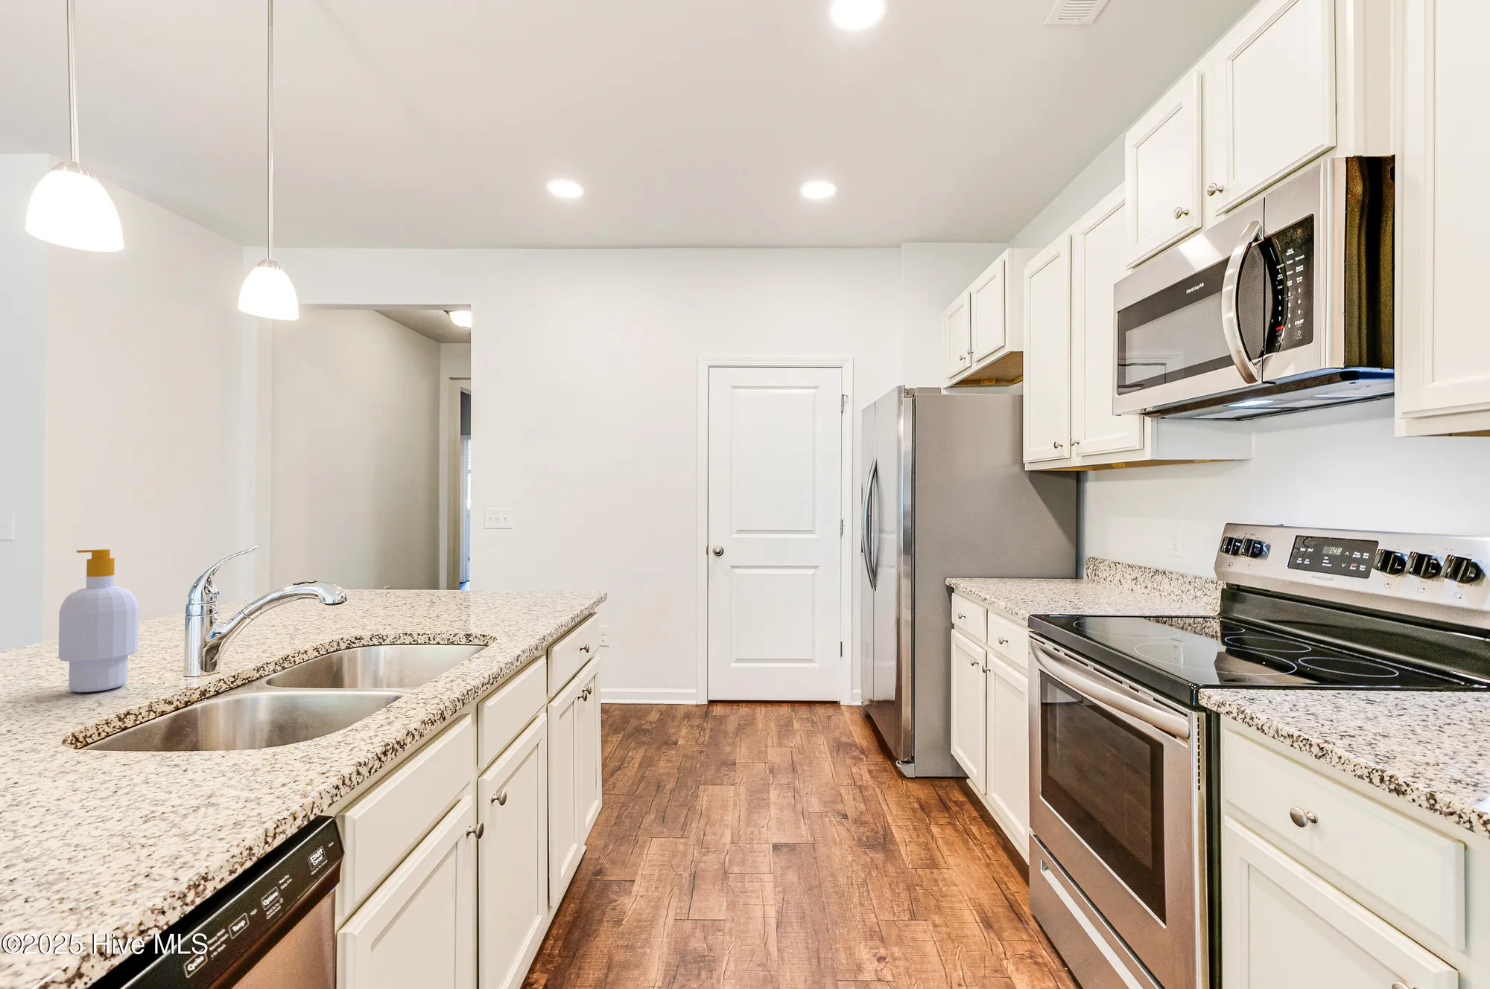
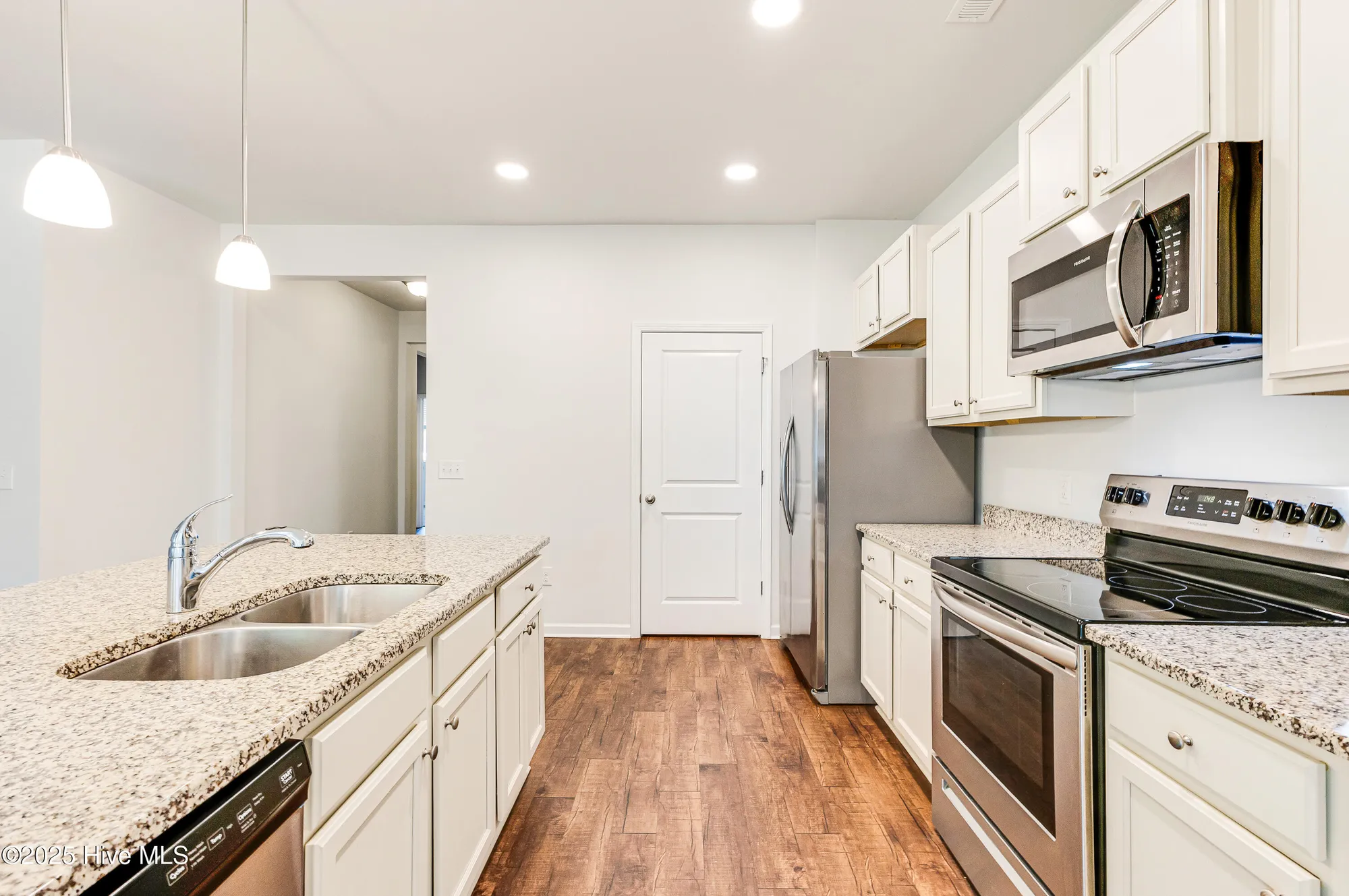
- soap bottle [59,549,139,693]
